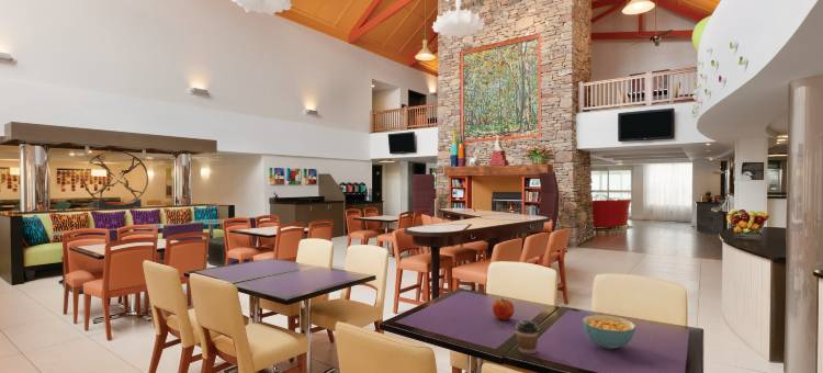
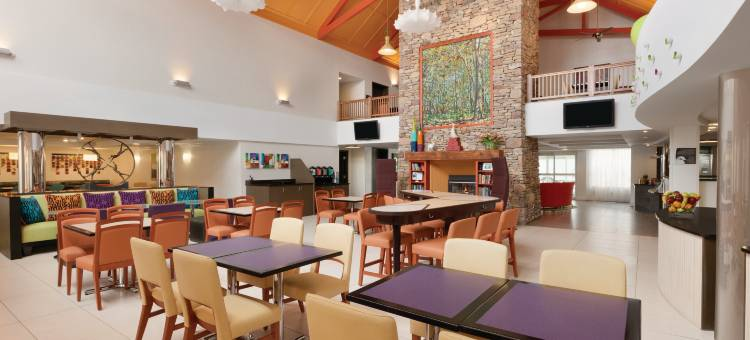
- coffee cup [515,319,540,355]
- apple [492,297,515,320]
- cereal bowl [582,314,636,350]
